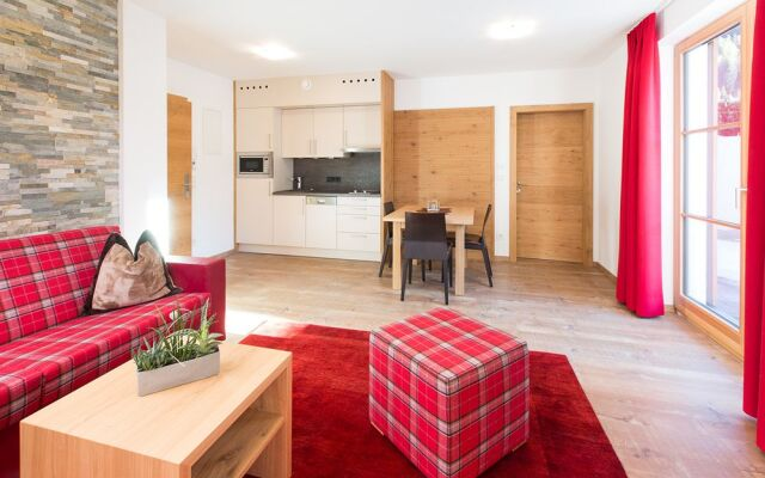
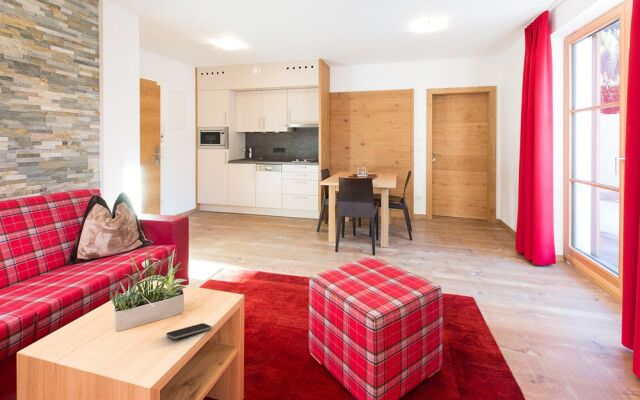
+ smartphone [165,322,213,340]
